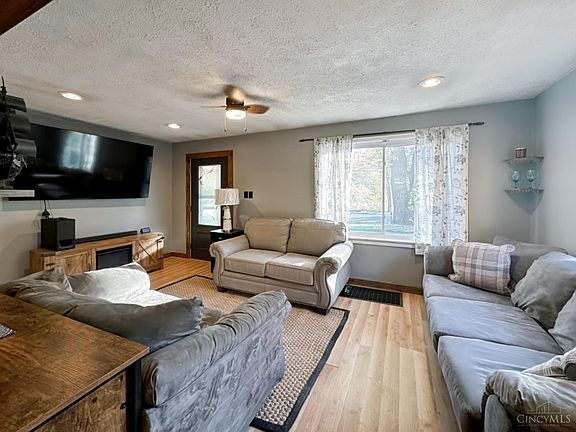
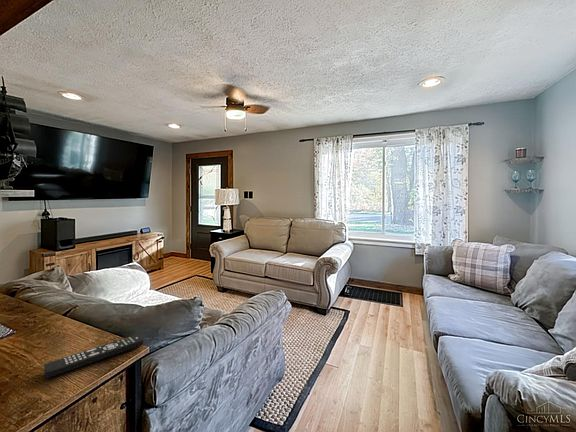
+ remote control [43,334,145,379]
